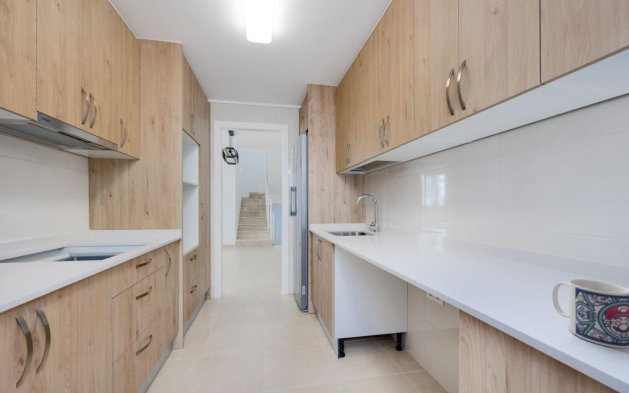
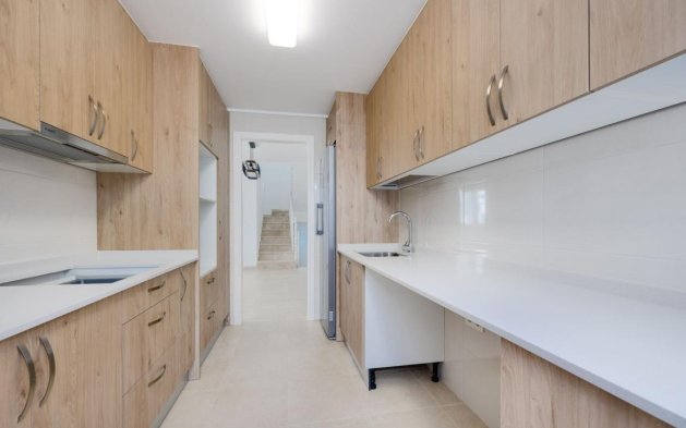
- mug [551,278,629,349]
